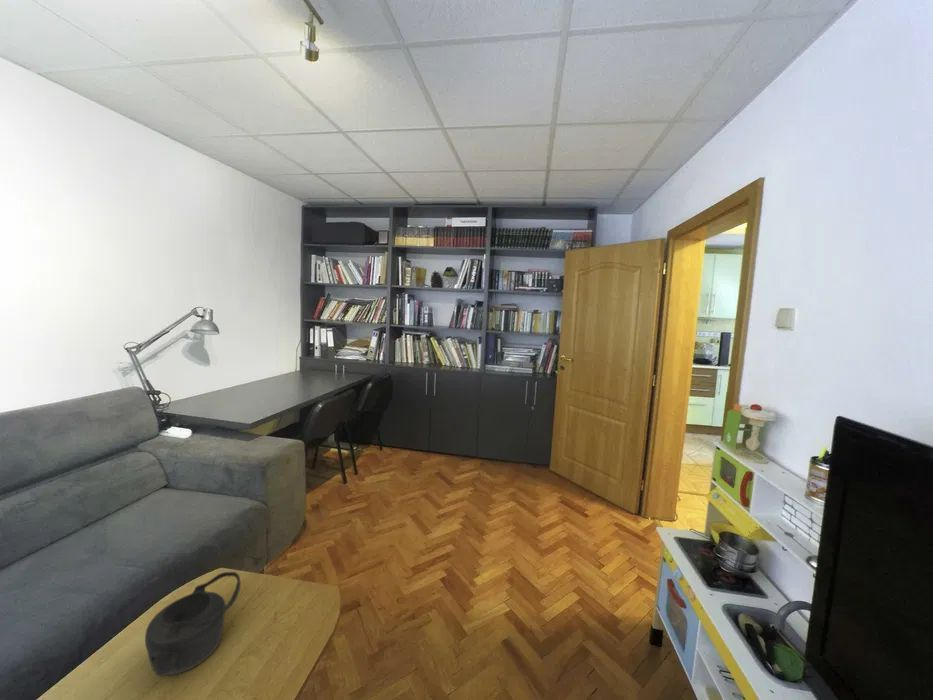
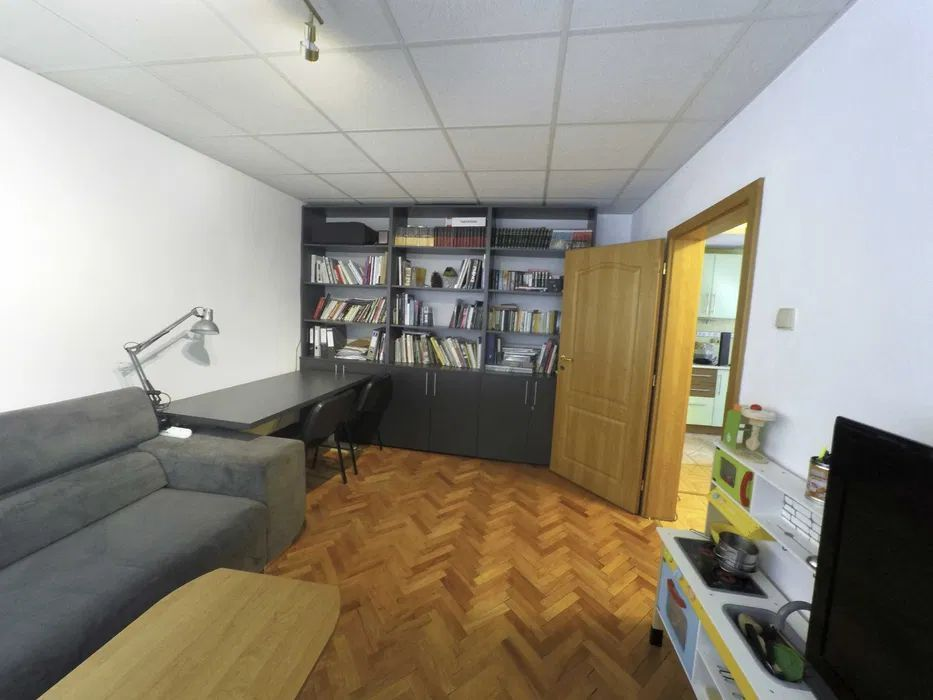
- teapot [144,571,242,677]
